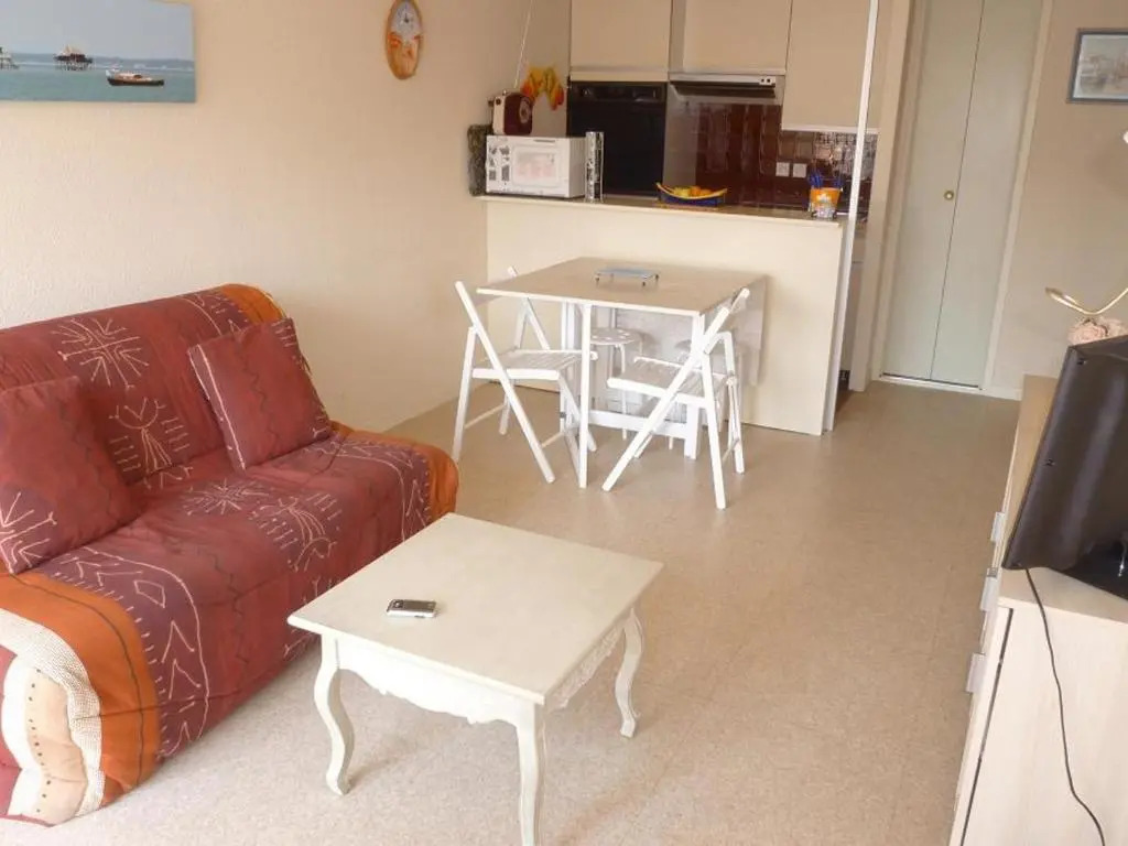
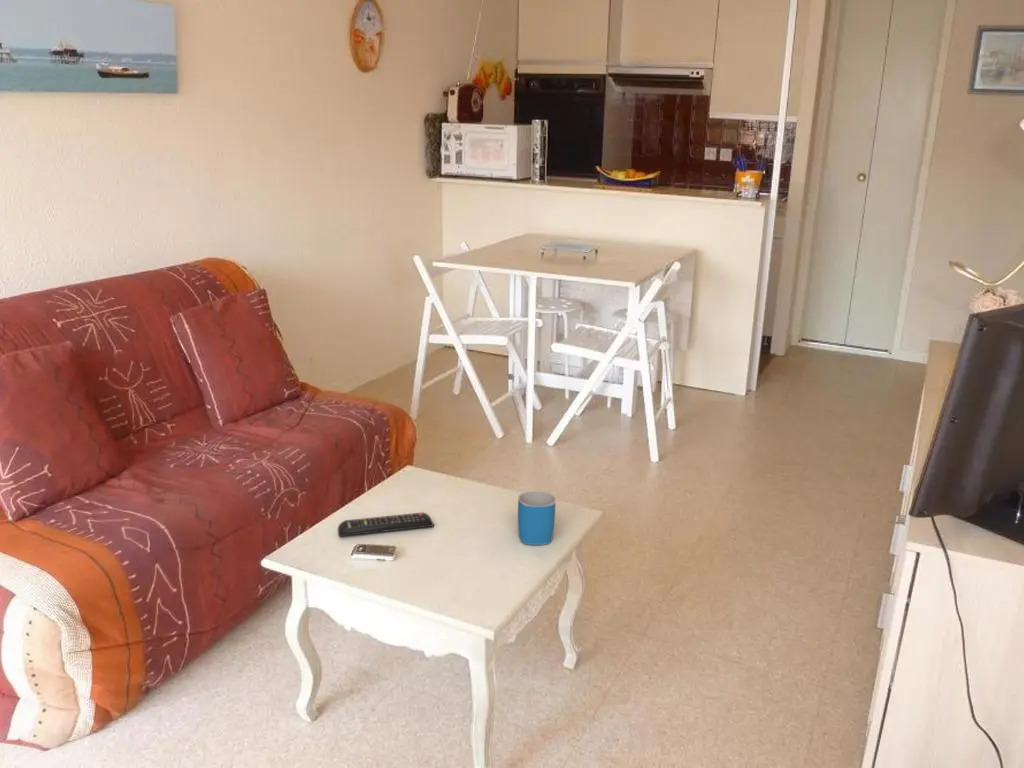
+ mug [517,490,557,546]
+ remote control [337,511,435,537]
